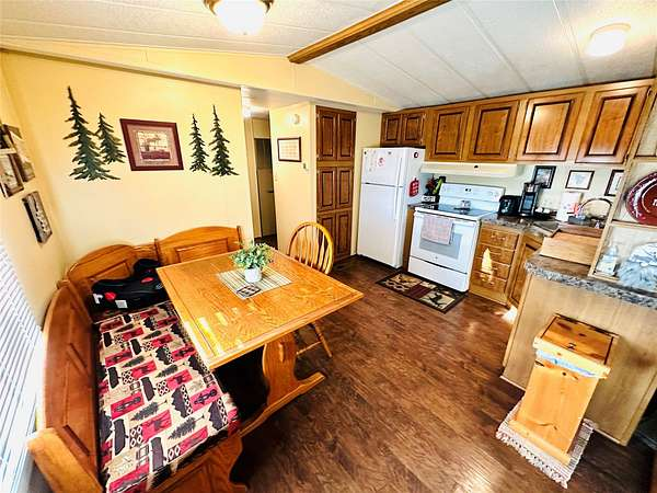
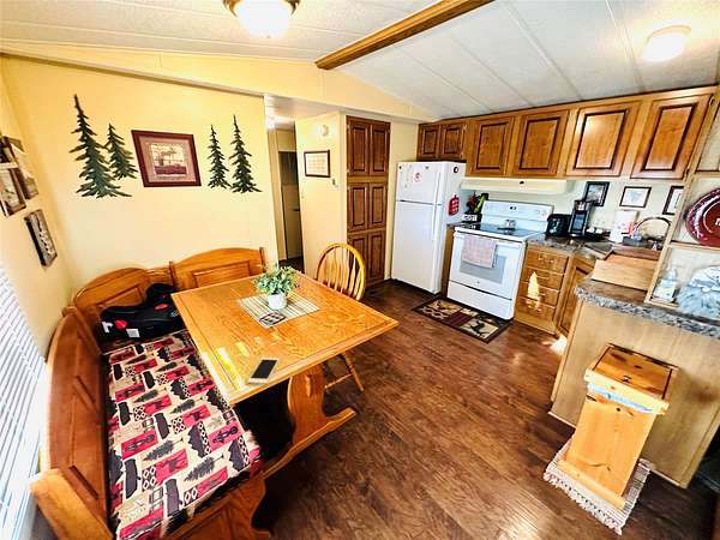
+ cell phone [246,356,281,385]
